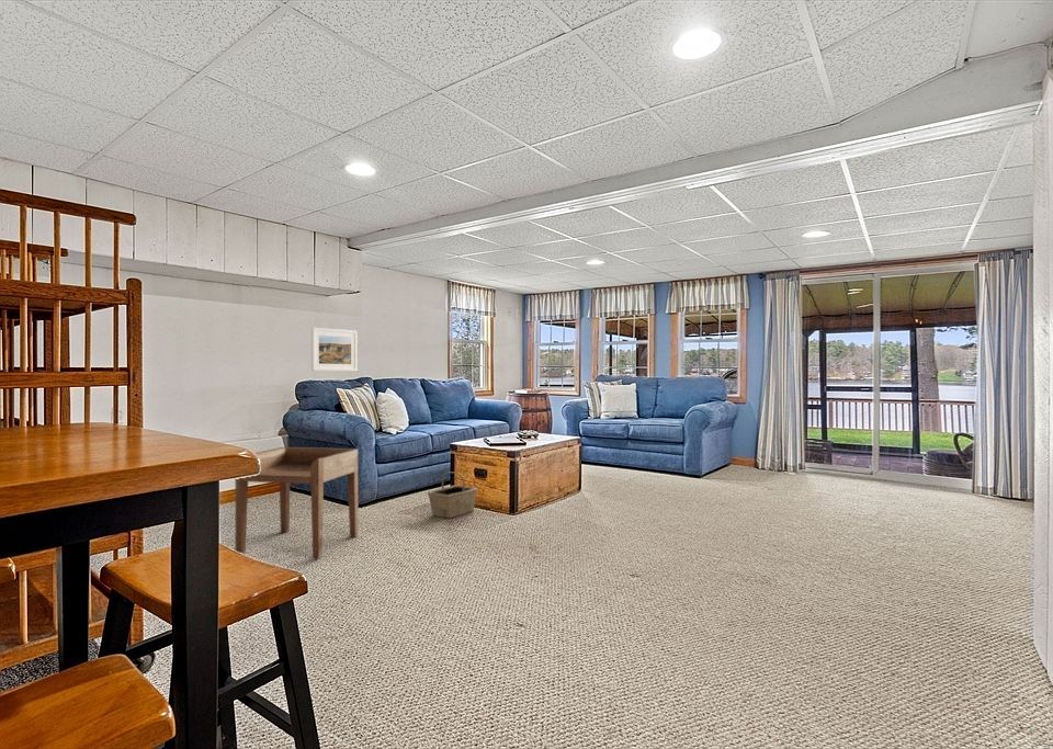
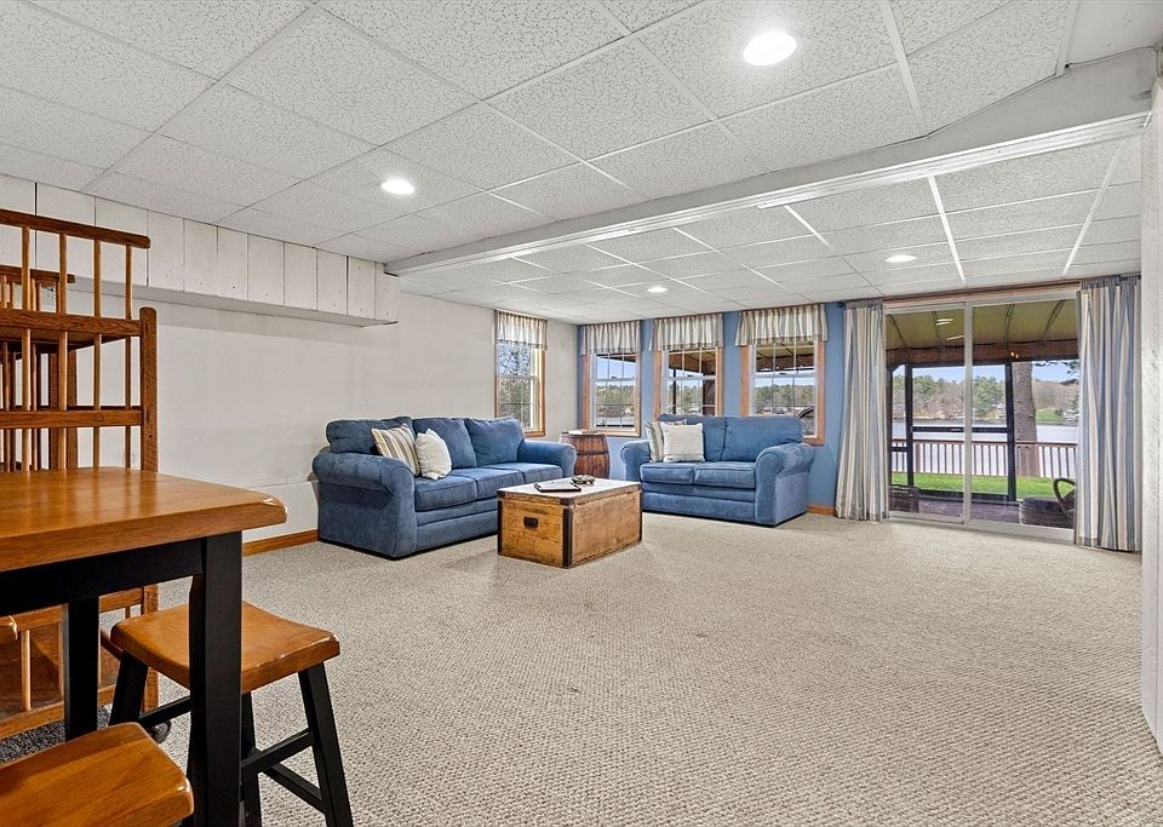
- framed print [310,327,358,372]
- side table [235,446,360,559]
- basket [427,470,478,519]
